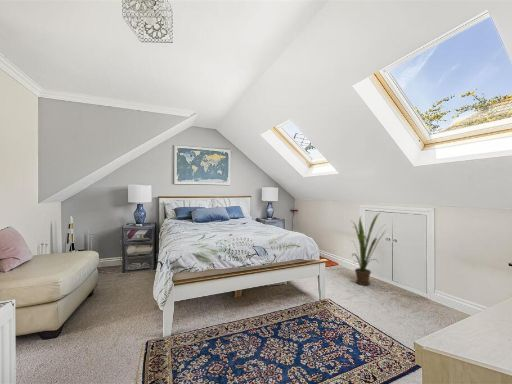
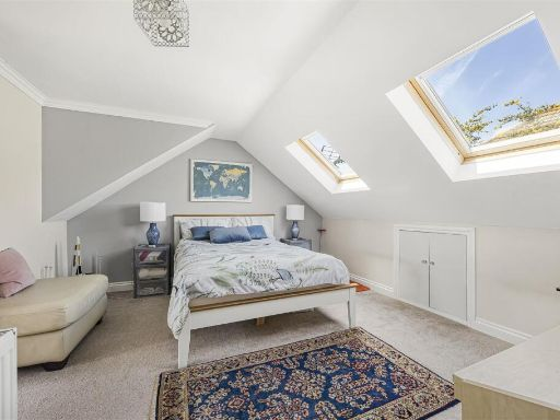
- house plant [350,212,387,286]
